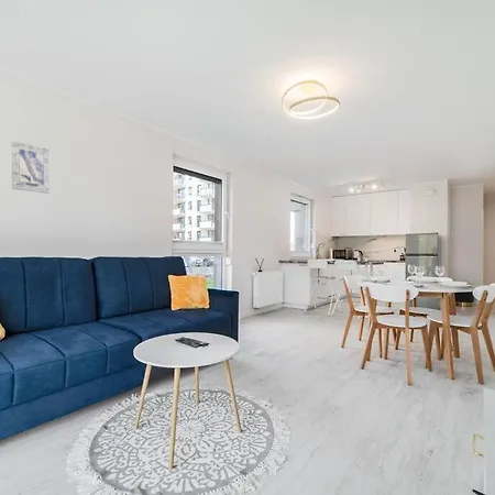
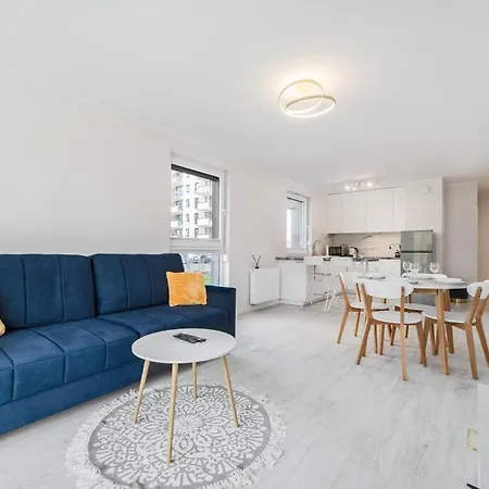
- wall art [11,140,51,195]
